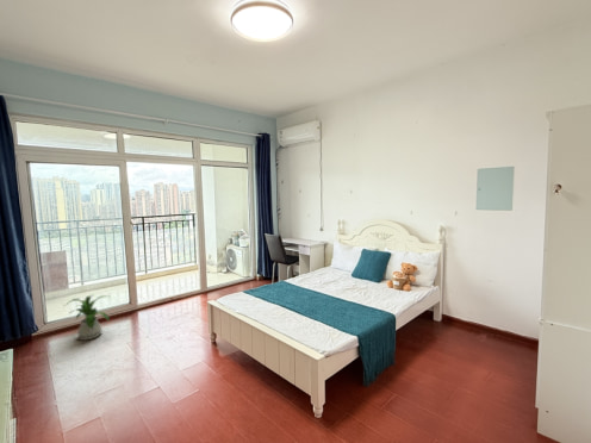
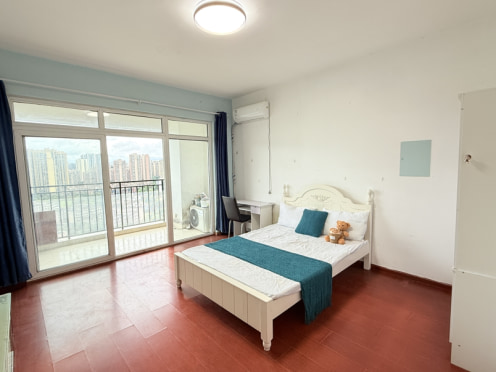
- house plant [63,293,111,342]
